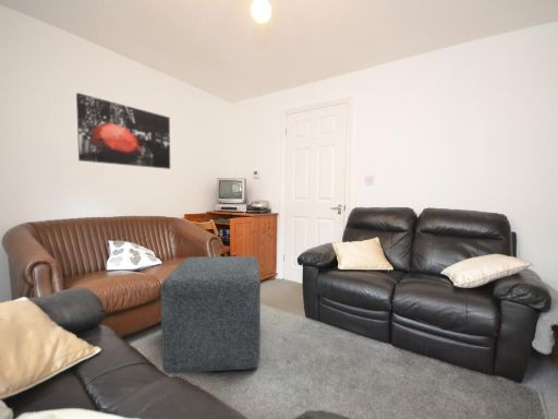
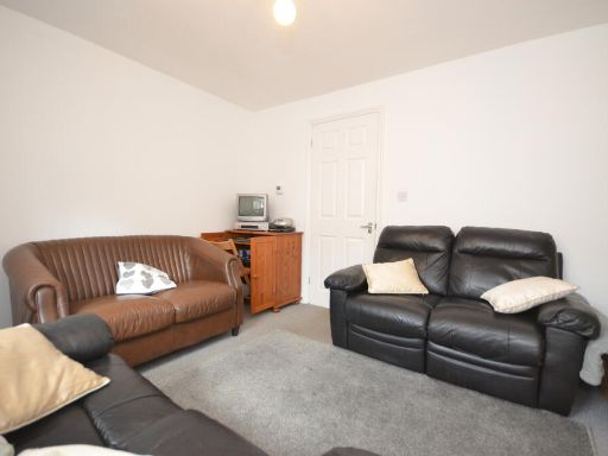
- wall art [75,92,171,170]
- ottoman [159,255,262,374]
